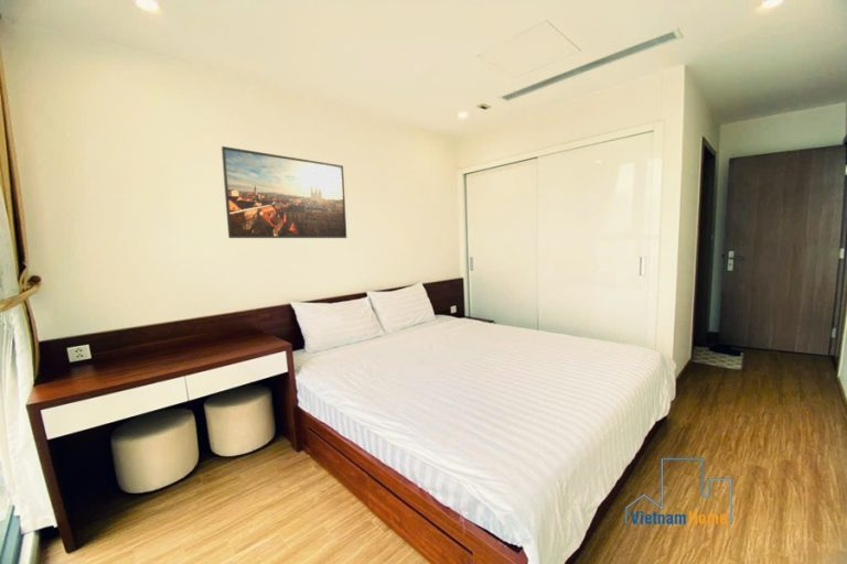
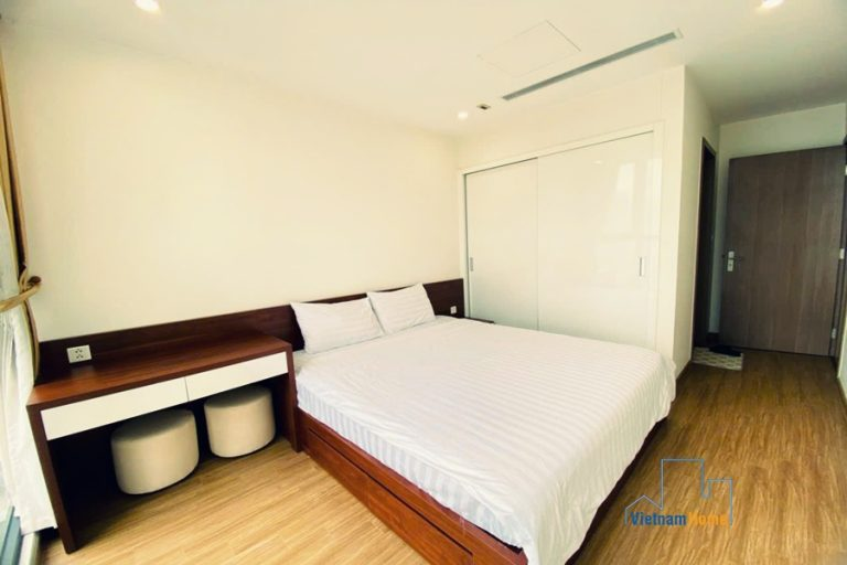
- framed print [221,145,347,239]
